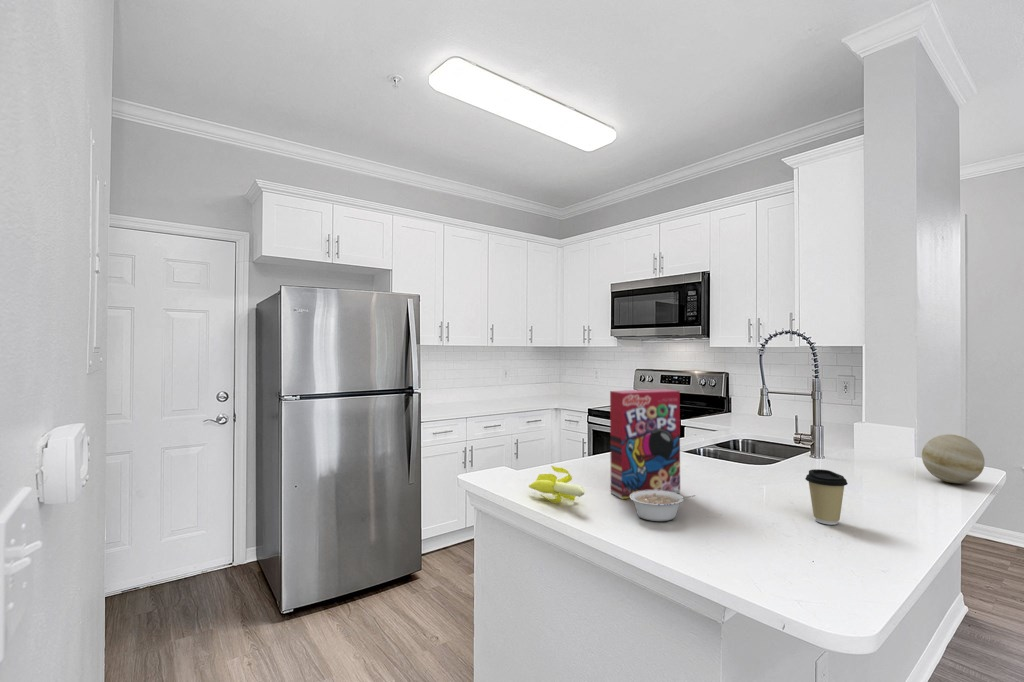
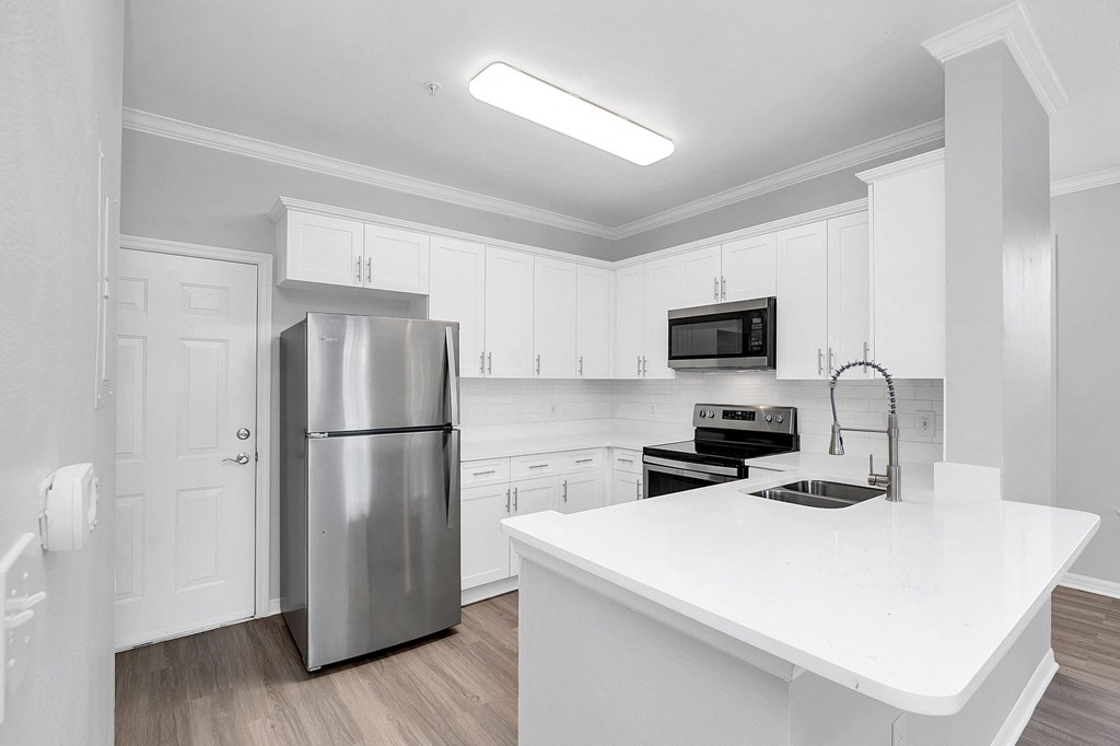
- cereal box [609,388,681,500]
- legume [629,490,696,522]
- coffee cup [804,468,849,526]
- banana [528,465,586,504]
- decorative ball [921,433,986,484]
